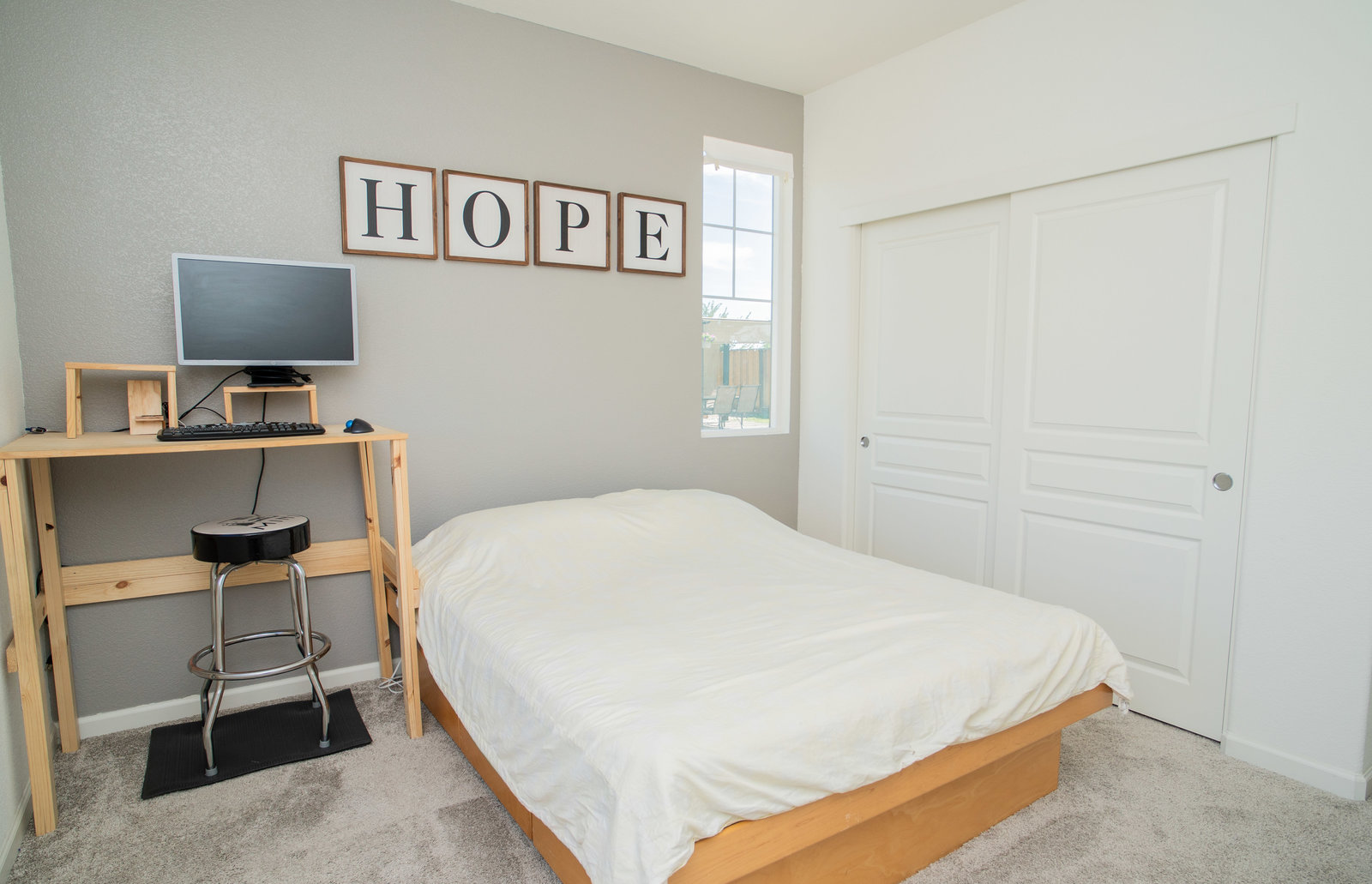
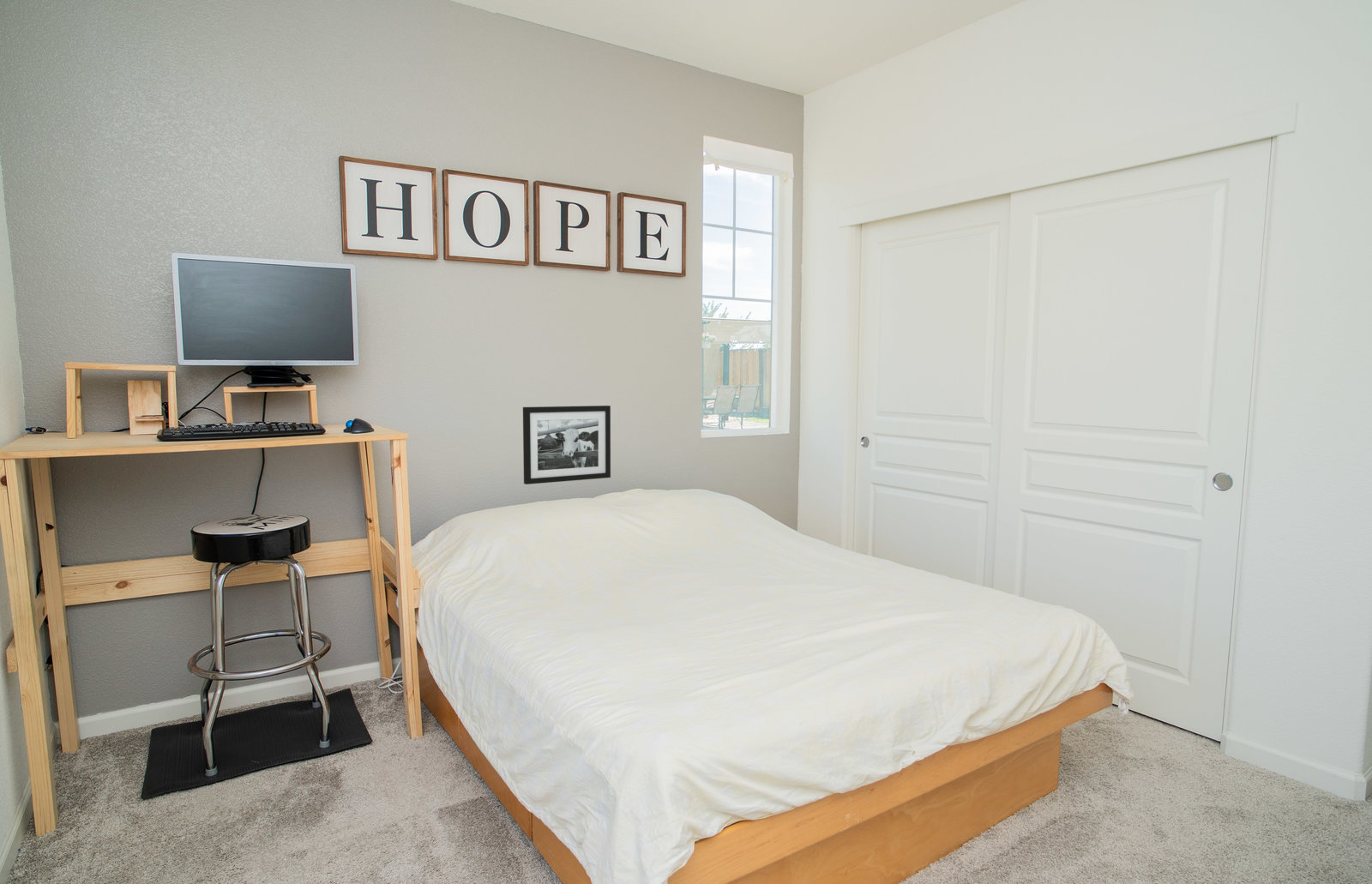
+ picture frame [522,405,611,485]
